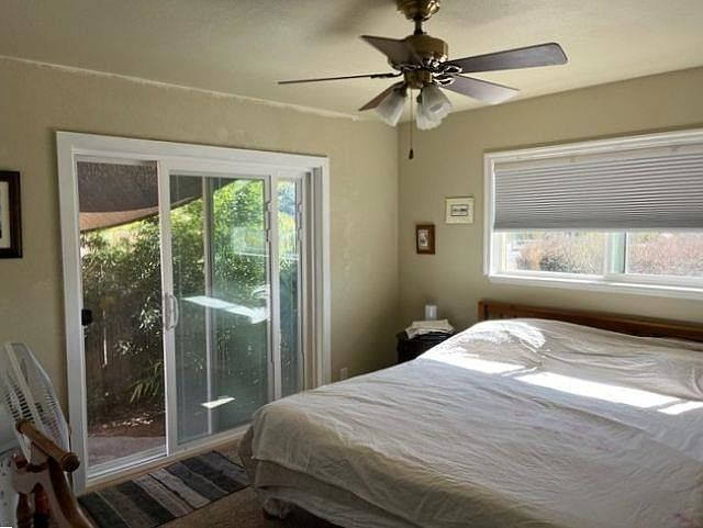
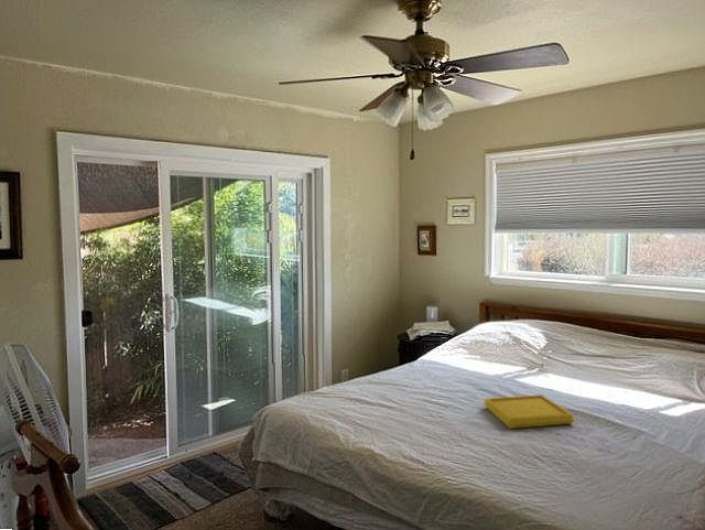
+ serving tray [482,393,576,430]
